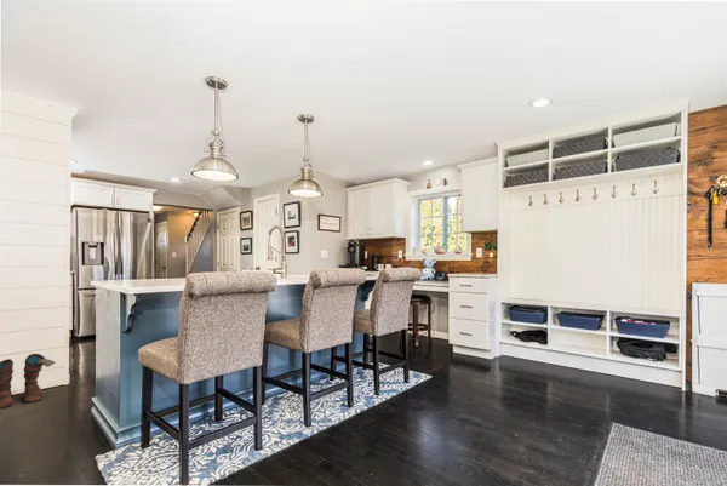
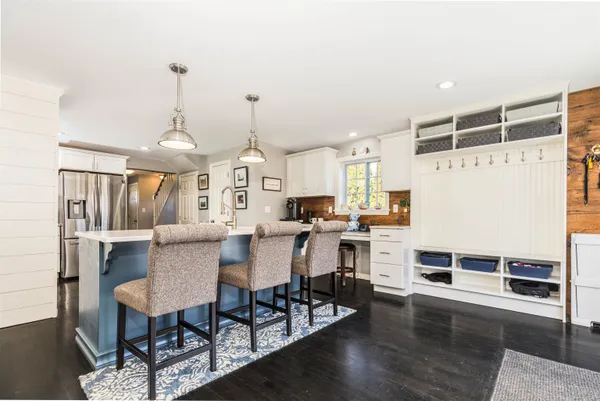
- boots [0,353,57,411]
